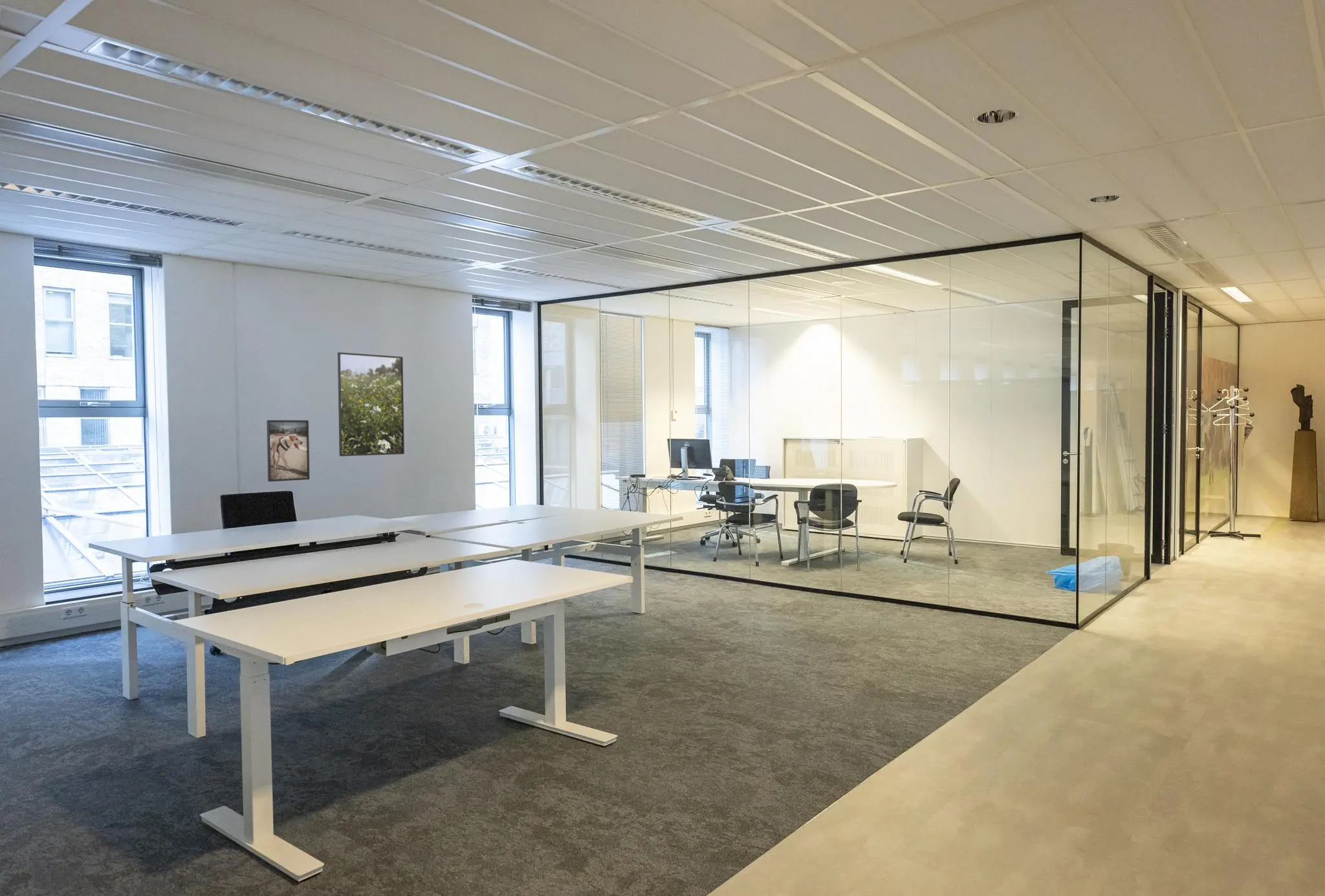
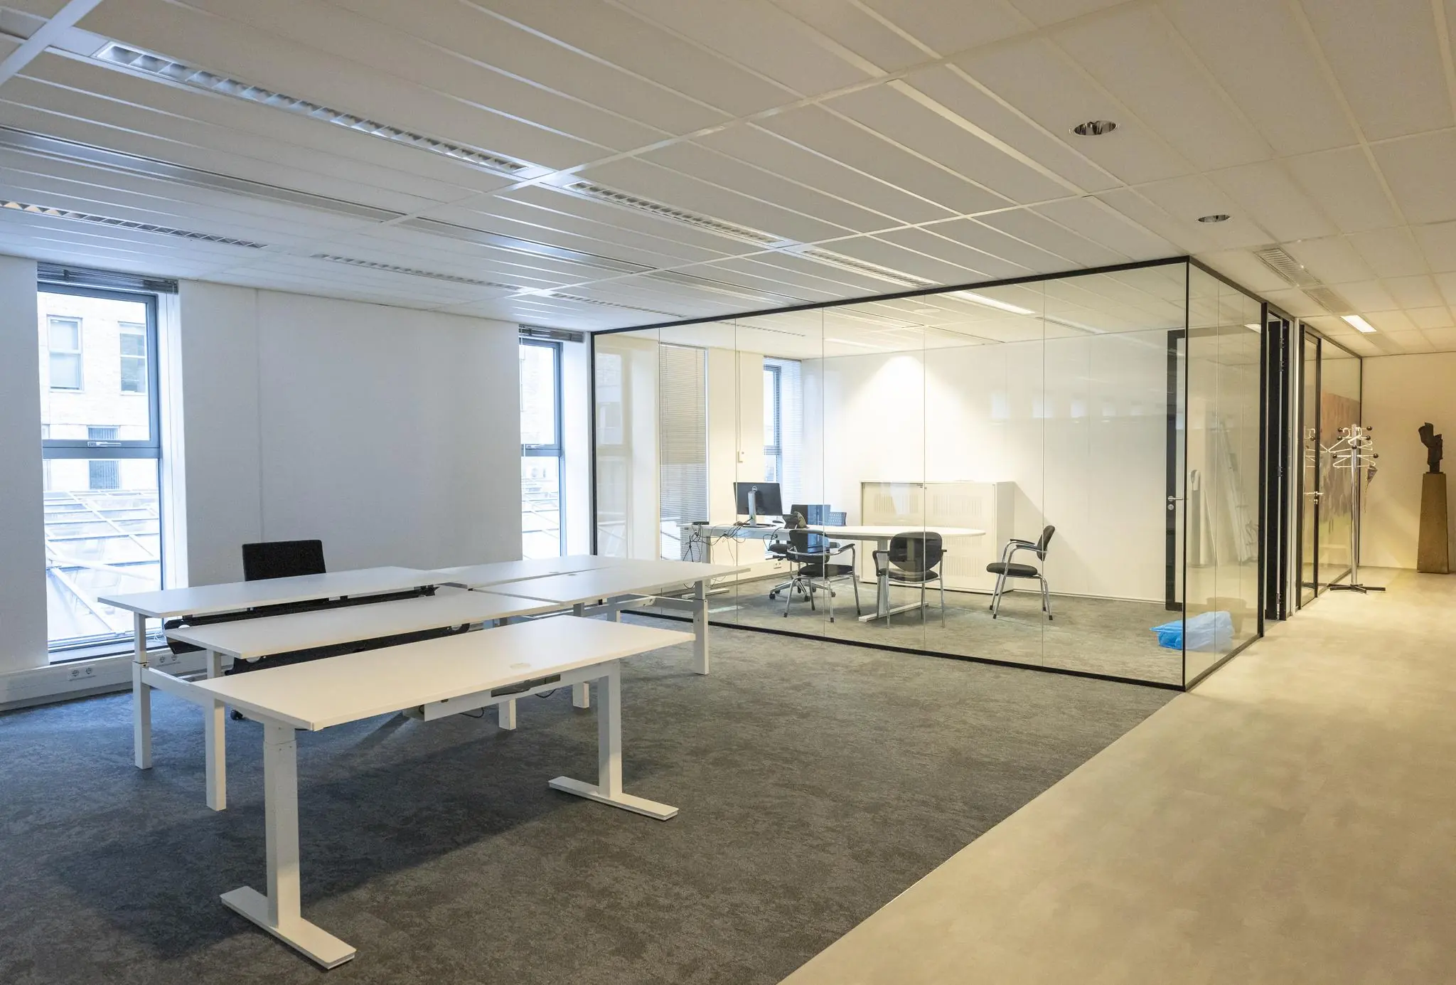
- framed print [266,419,311,482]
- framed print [337,352,405,457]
